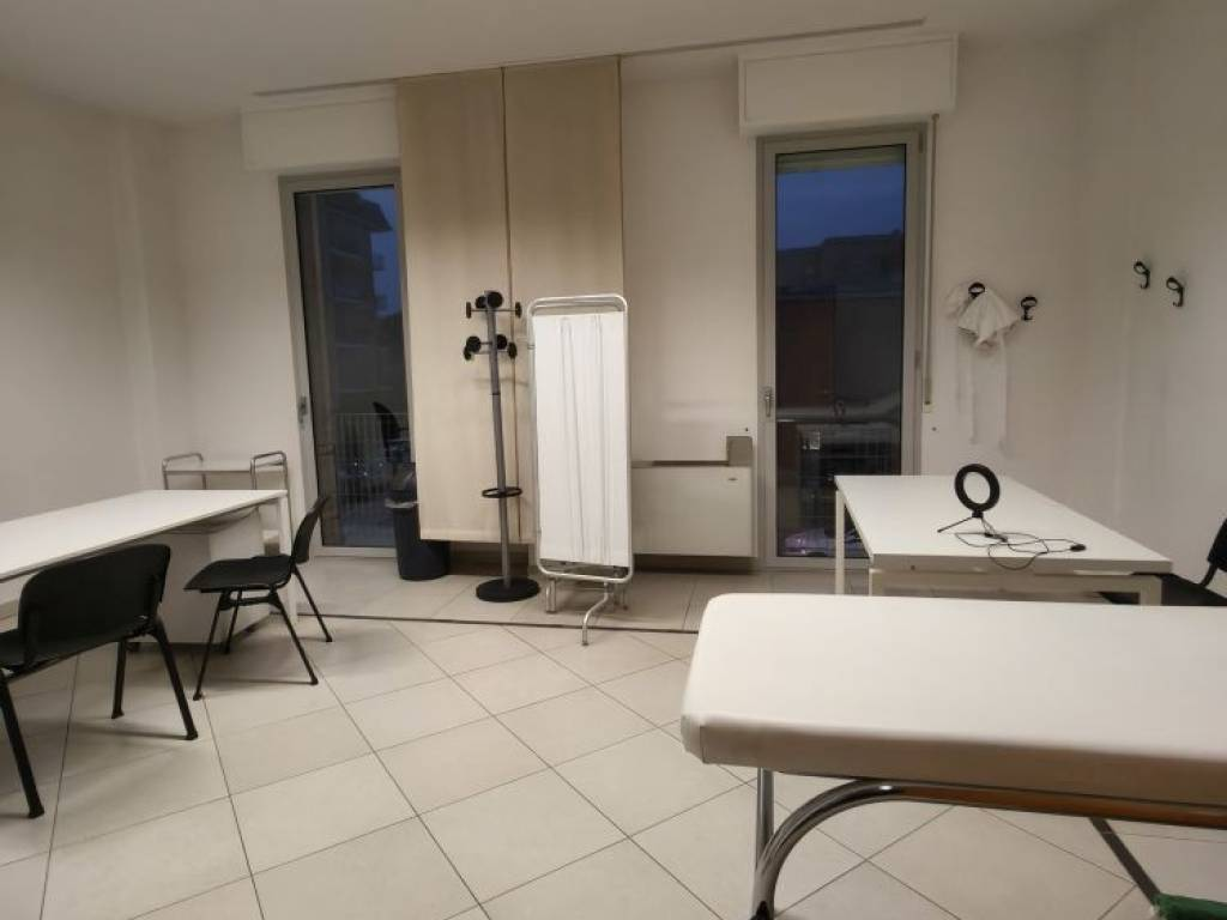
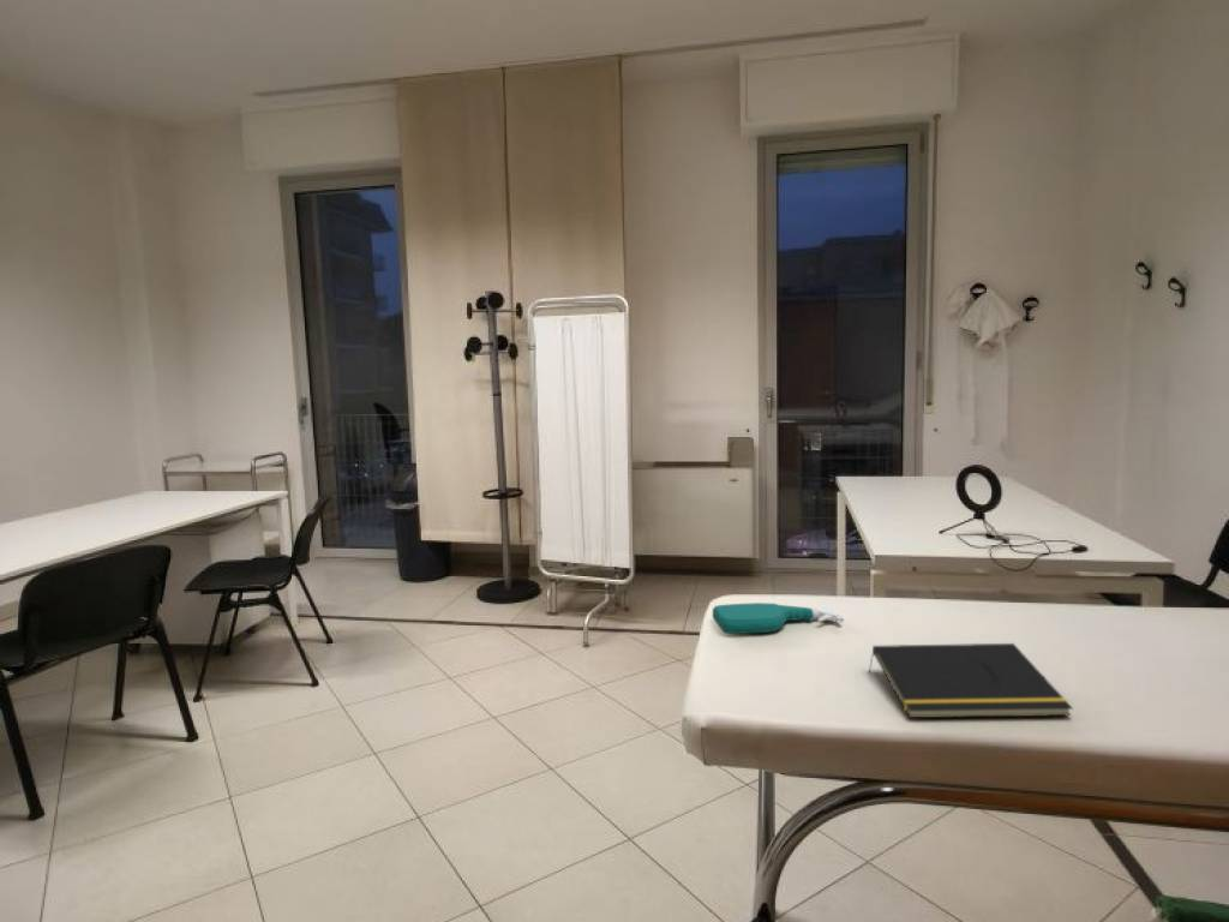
+ notepad [868,642,1074,719]
+ spray bottle [712,601,845,635]
